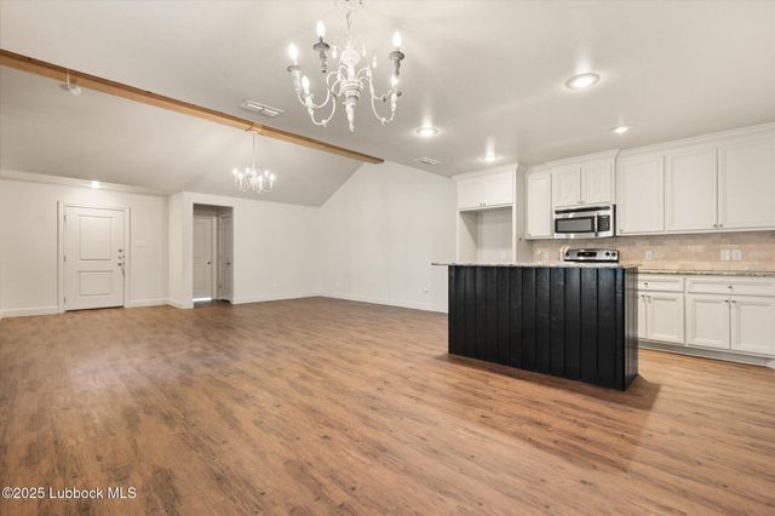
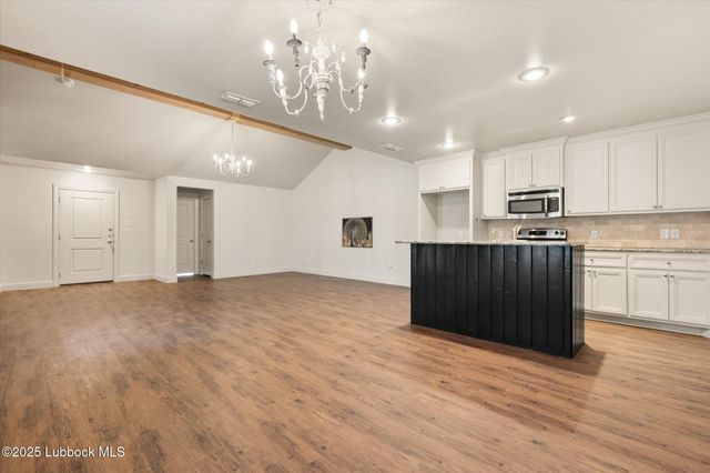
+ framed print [341,215,374,249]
